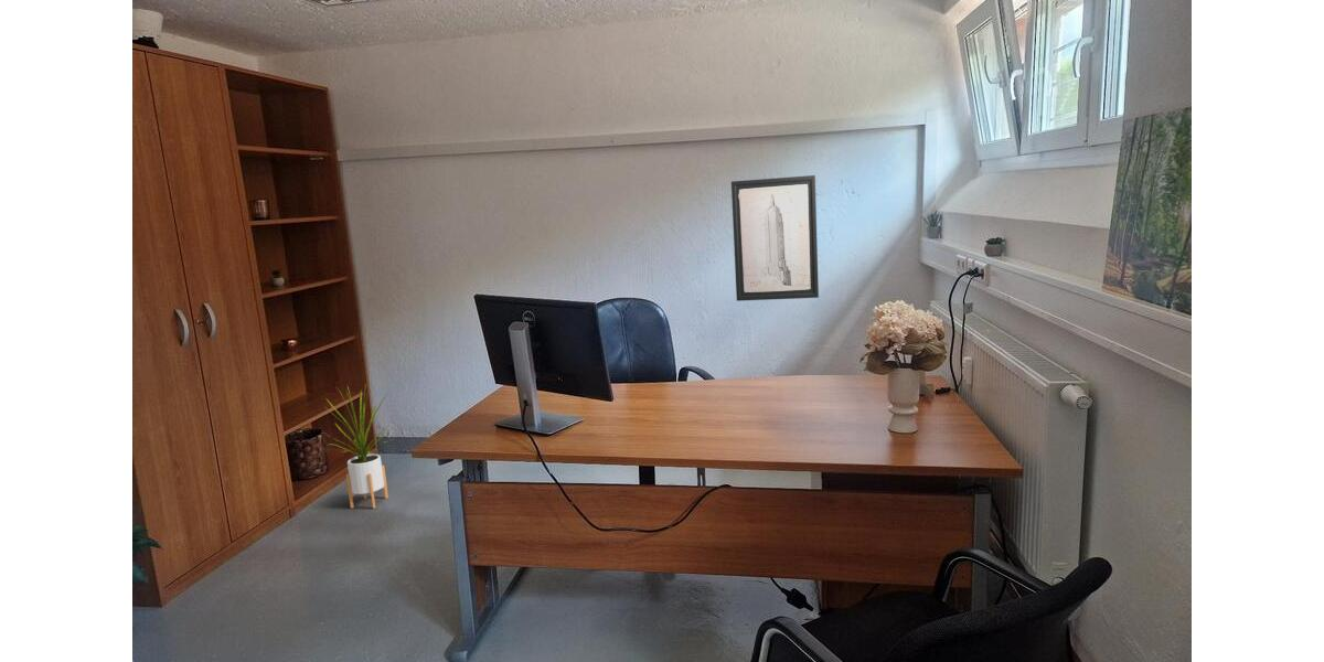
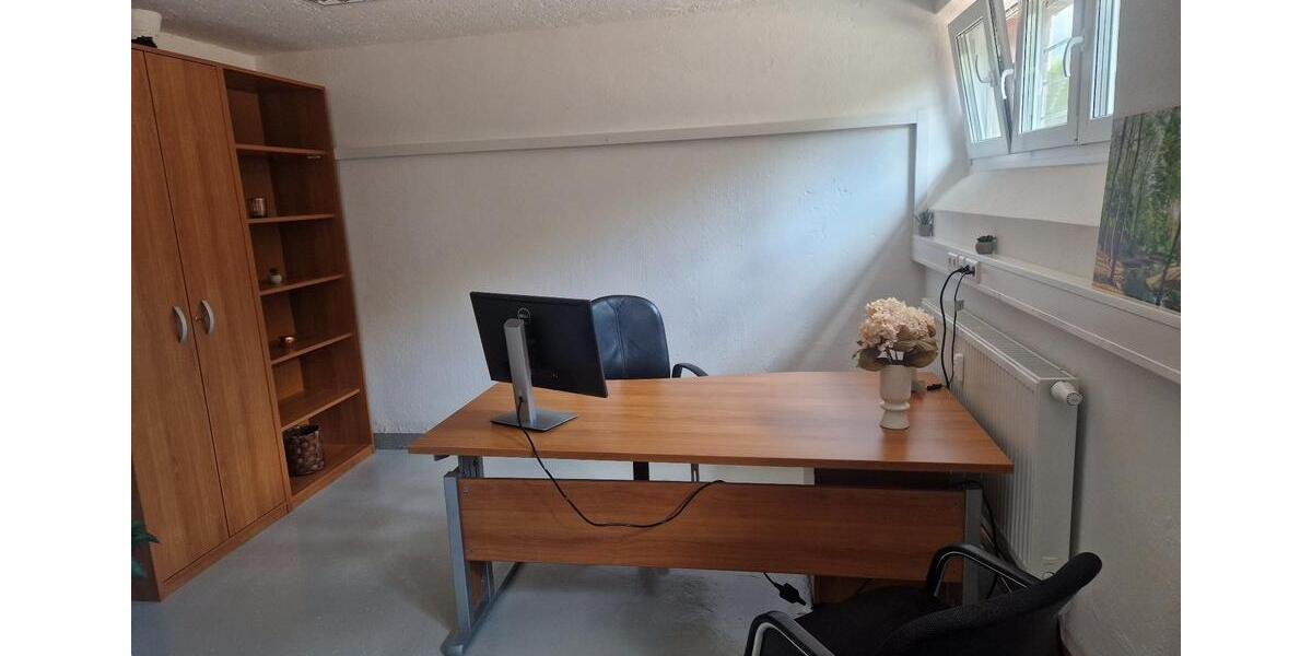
- house plant [322,384,394,510]
- wall art [730,174,820,302]
